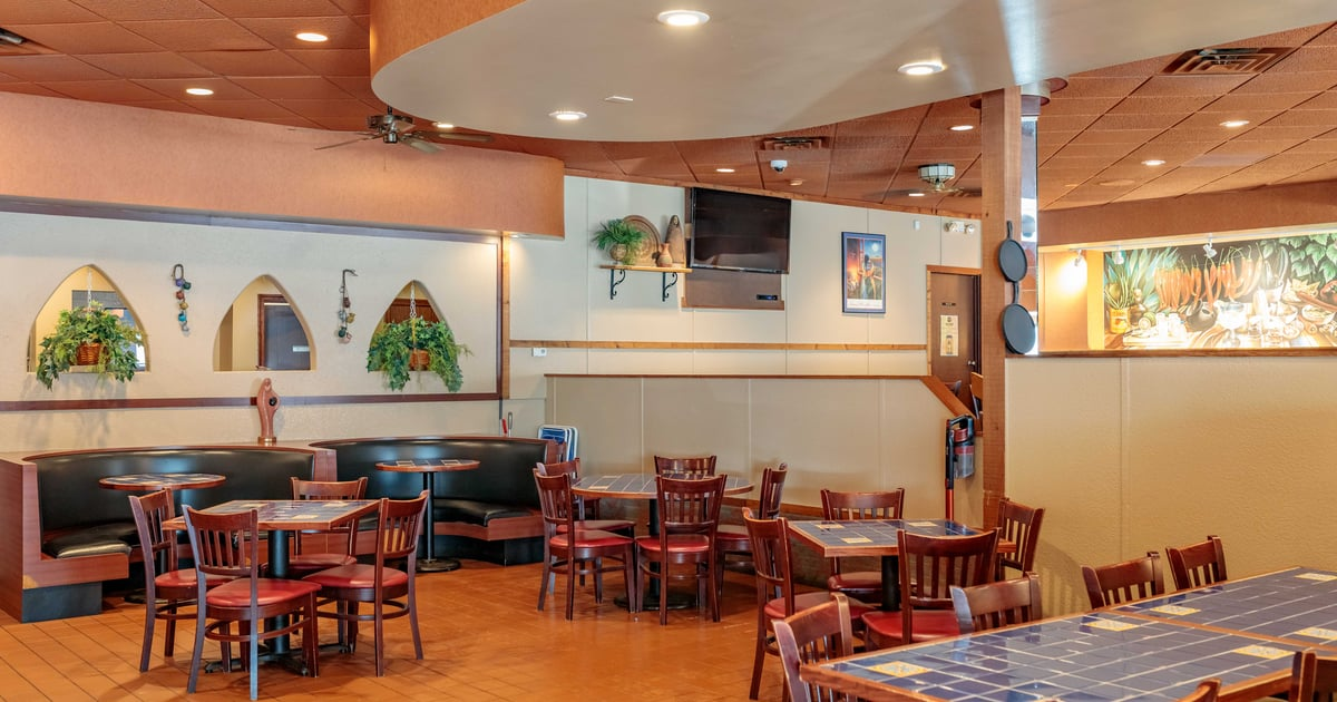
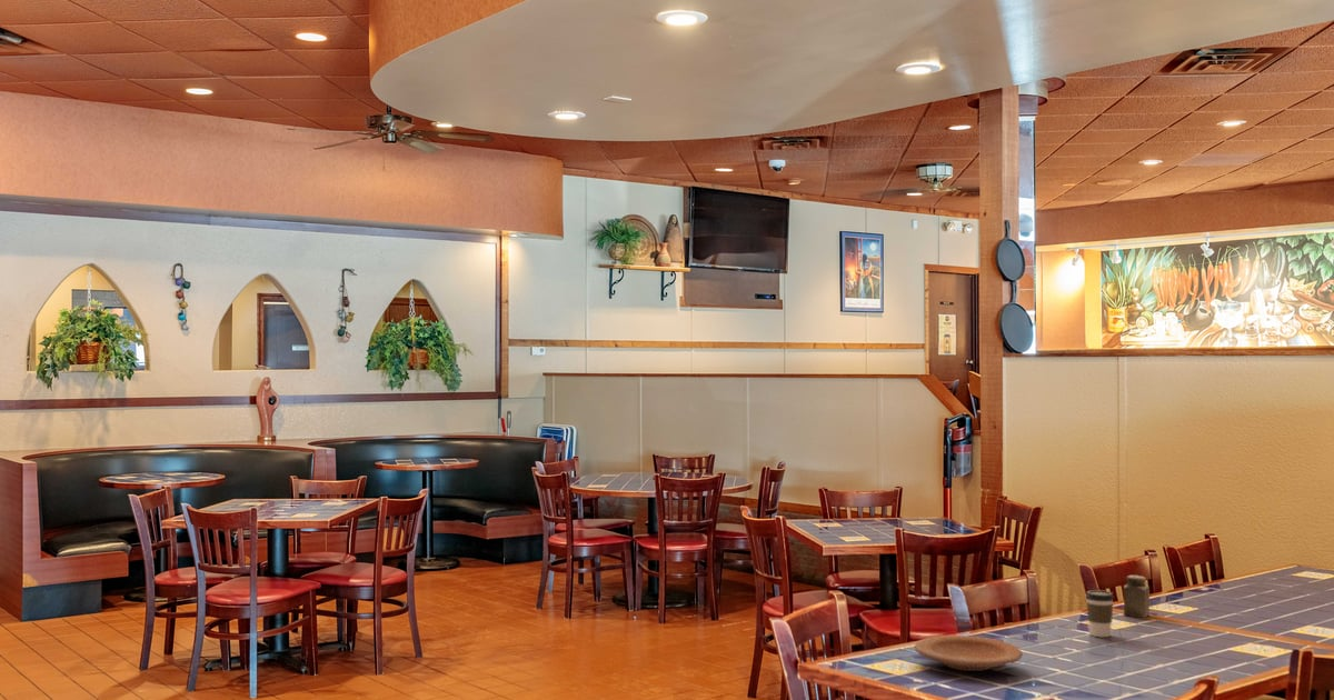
+ coffee cup [1085,589,1115,638]
+ plate [913,634,1024,672]
+ salt shaker [1123,574,1151,619]
